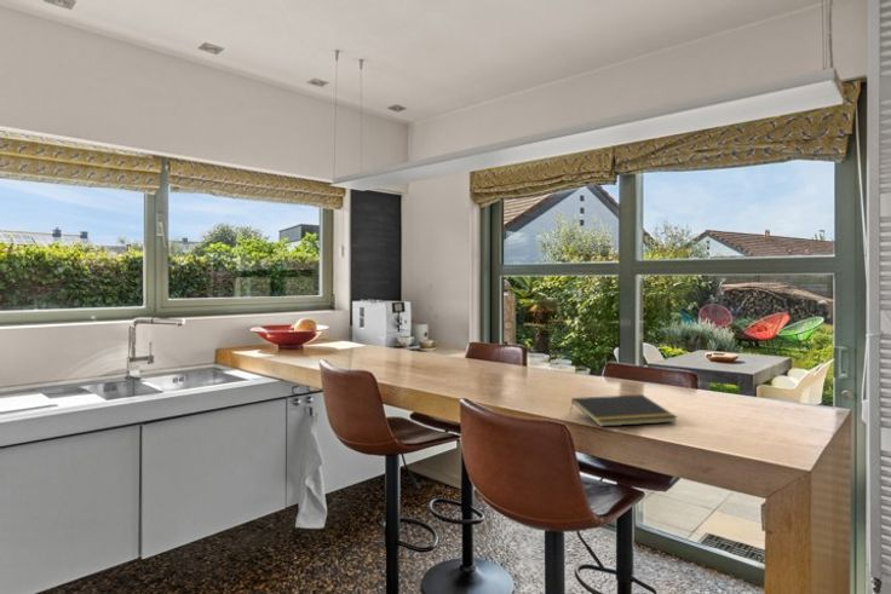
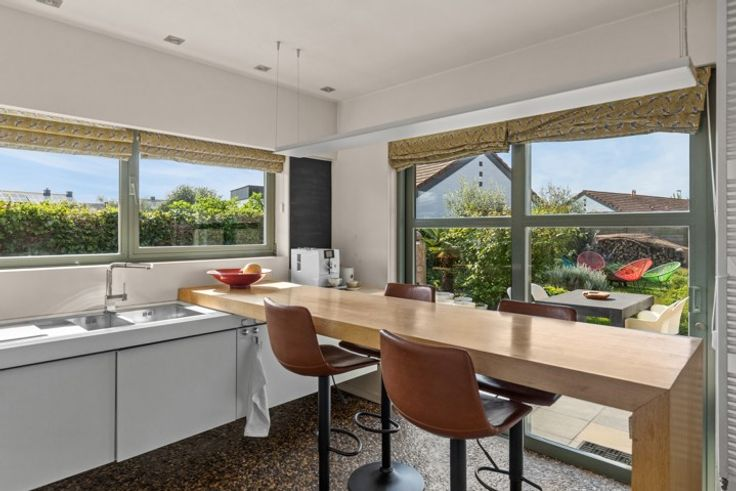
- notepad [569,393,678,428]
